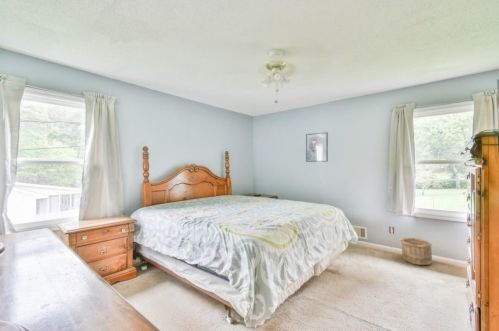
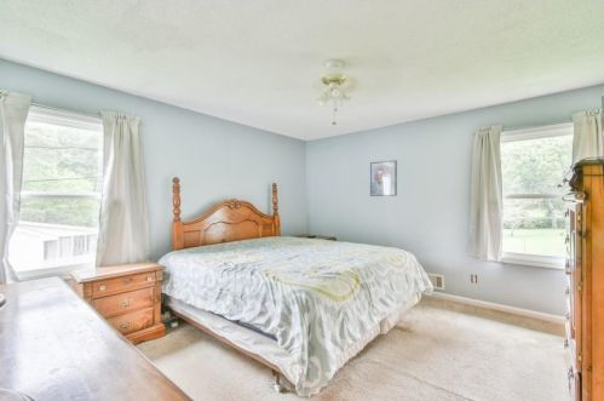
- wooden bucket [400,237,433,266]
